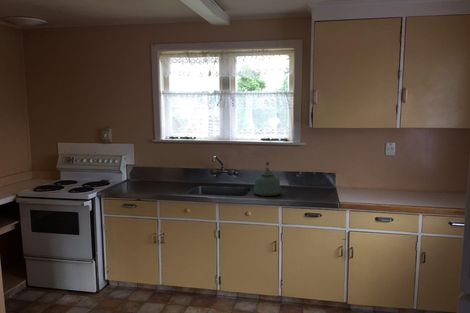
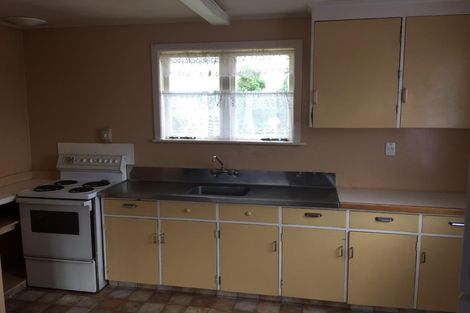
- kettle [253,161,282,197]
